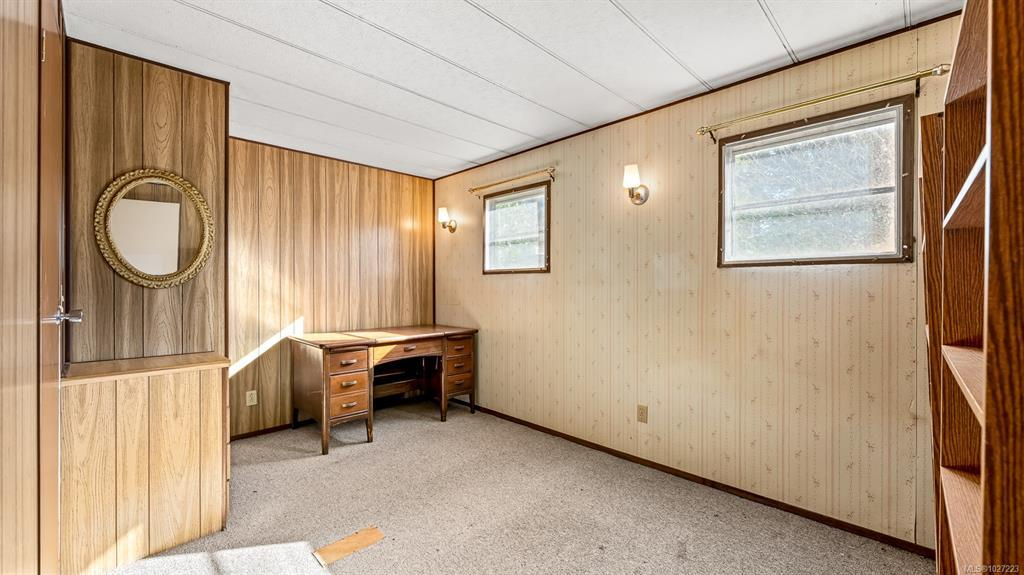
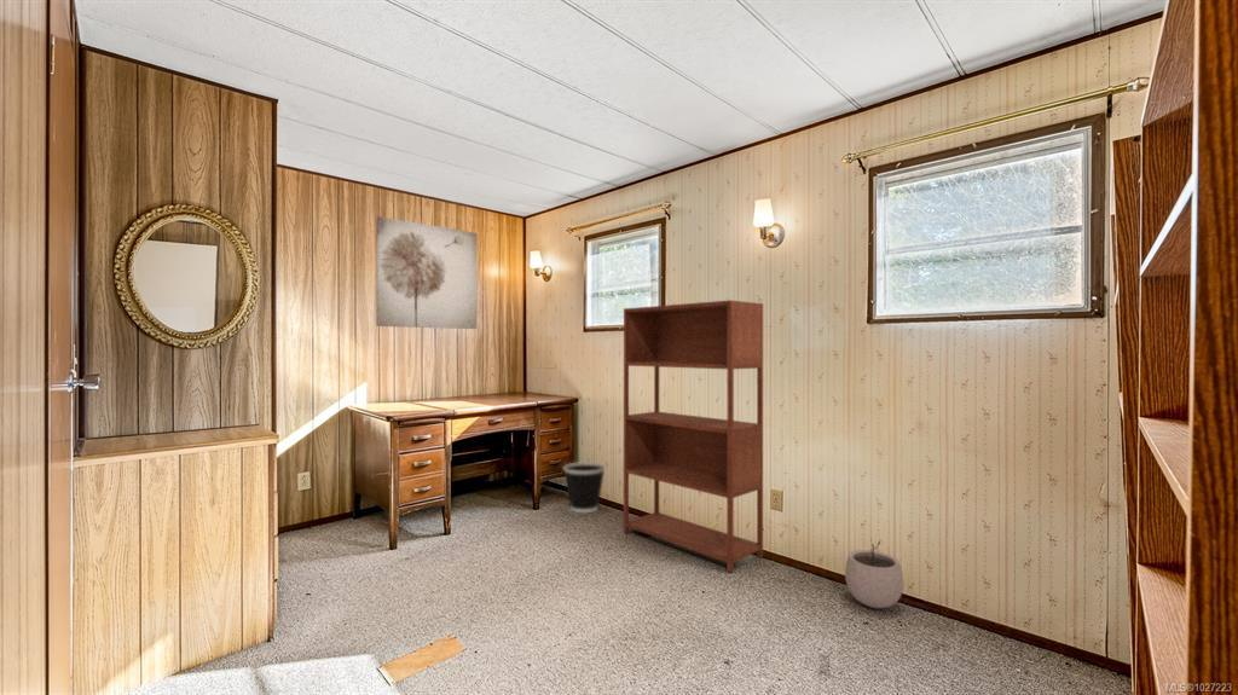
+ plant pot [844,538,904,609]
+ wall art [375,215,479,330]
+ bookshelf [623,299,764,574]
+ wastebasket [562,461,607,514]
